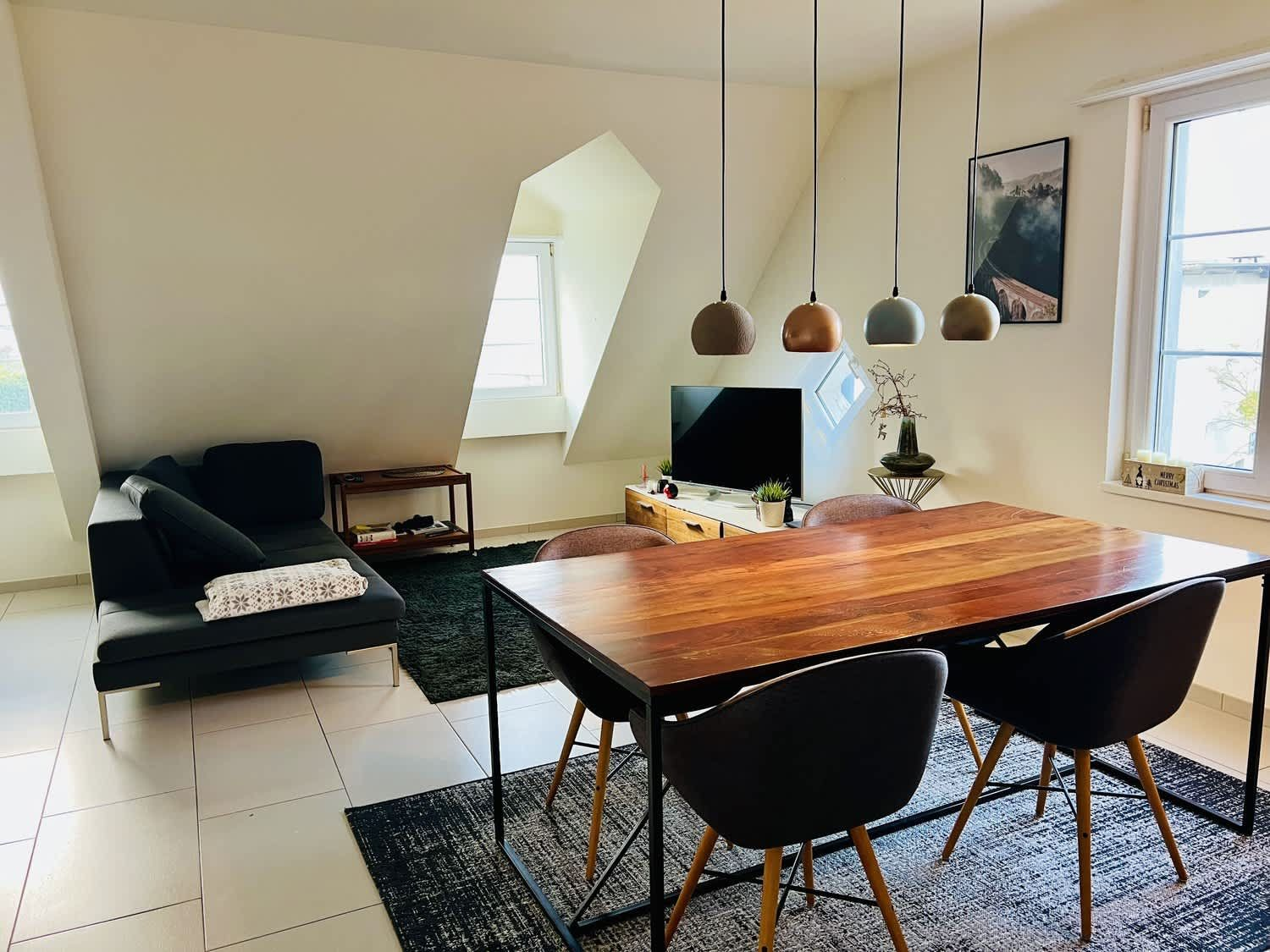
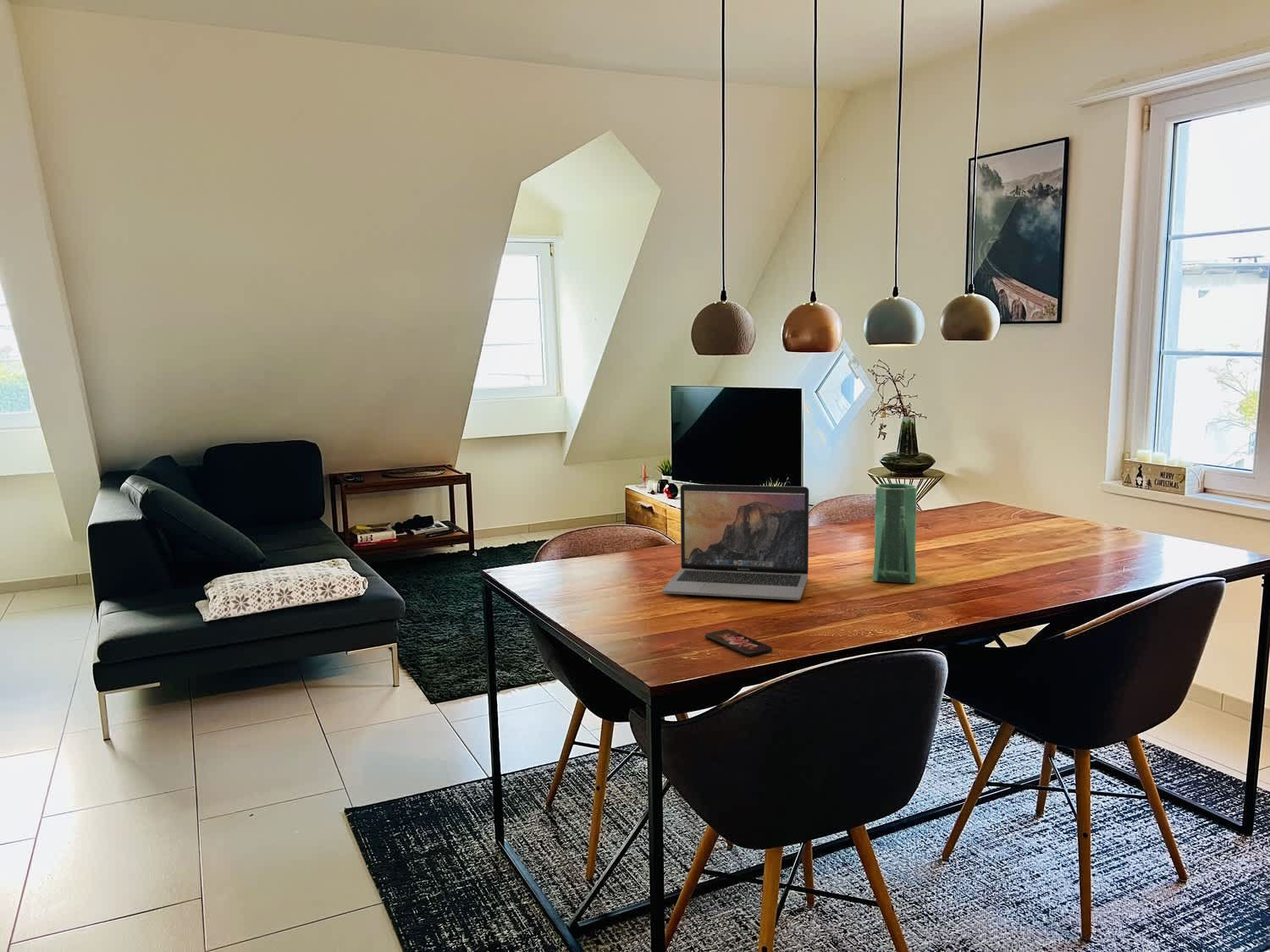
+ vase [872,482,918,584]
+ smartphone [704,629,774,657]
+ laptop [661,483,809,601]
